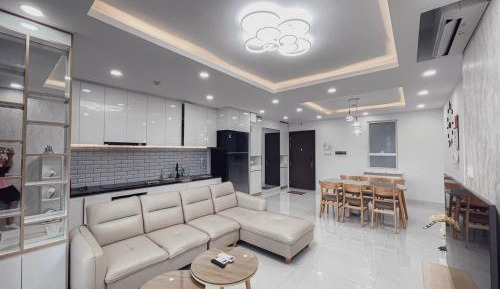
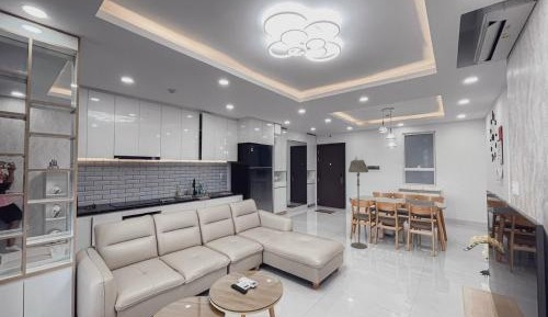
+ floor lamp [347,159,369,250]
